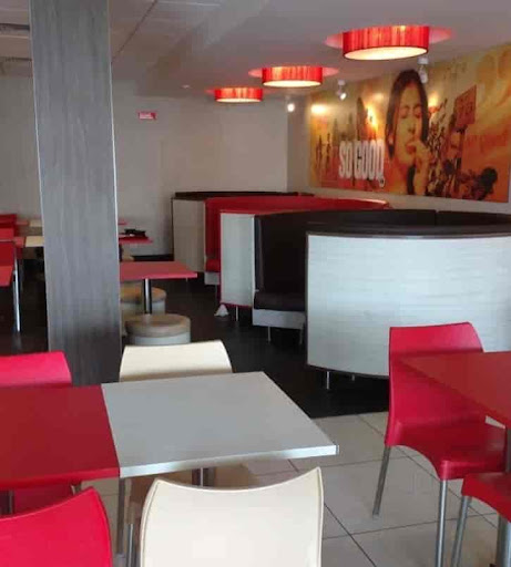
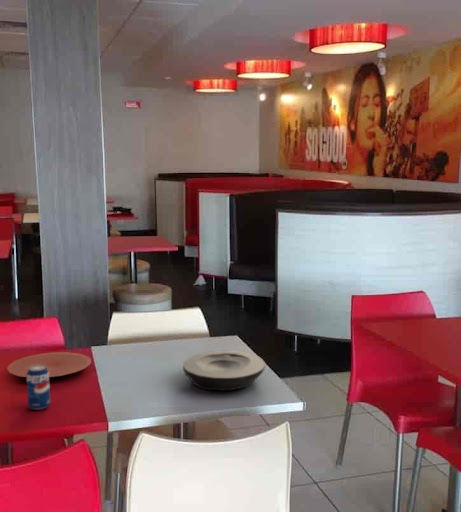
+ plate [6,351,92,378]
+ plate [182,350,266,392]
+ beverage can [26,365,51,411]
